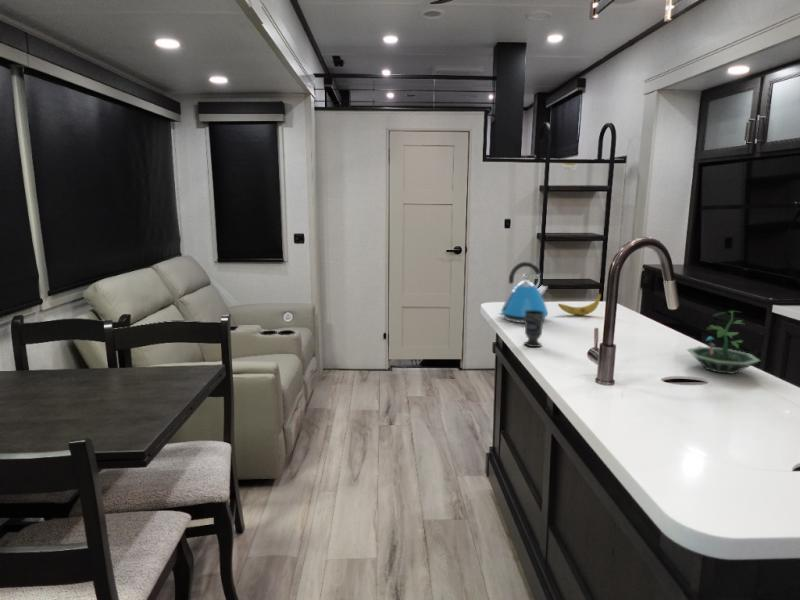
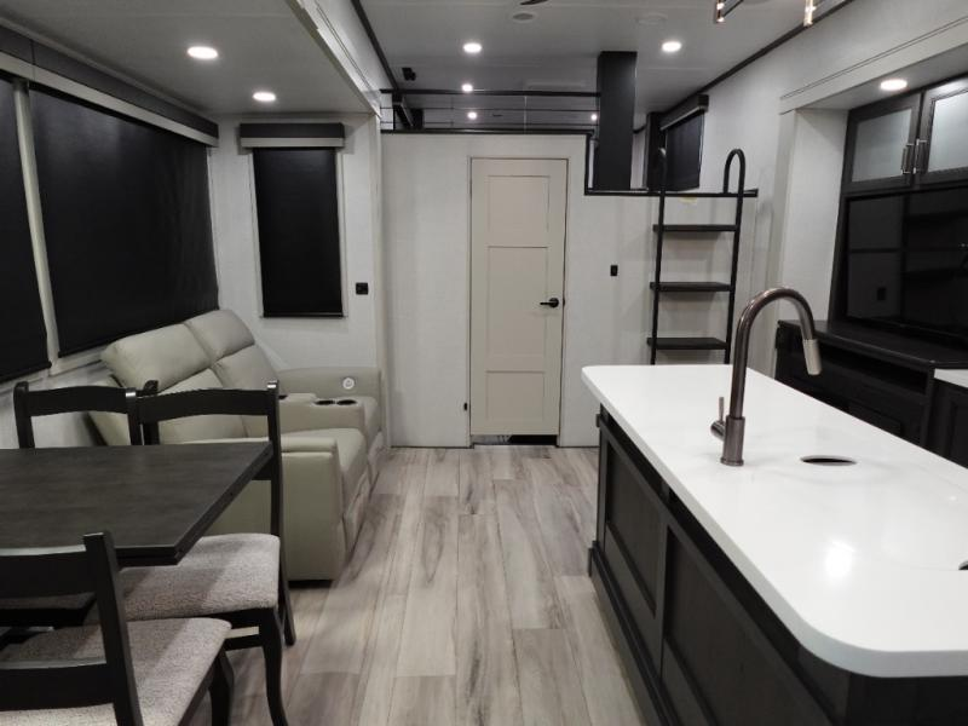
- cup [523,310,544,348]
- terrarium [686,310,761,375]
- banana [557,291,602,316]
- kettle [498,261,549,324]
